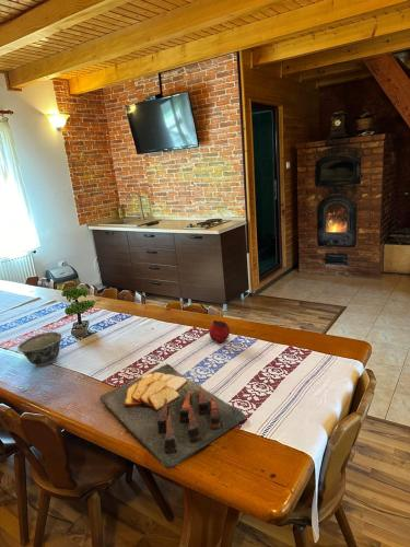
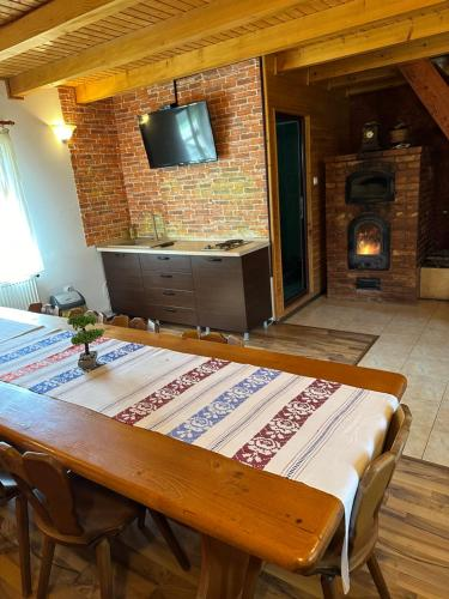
- bowl [16,330,63,368]
- fruit [208,319,231,344]
- food platter [98,363,247,470]
